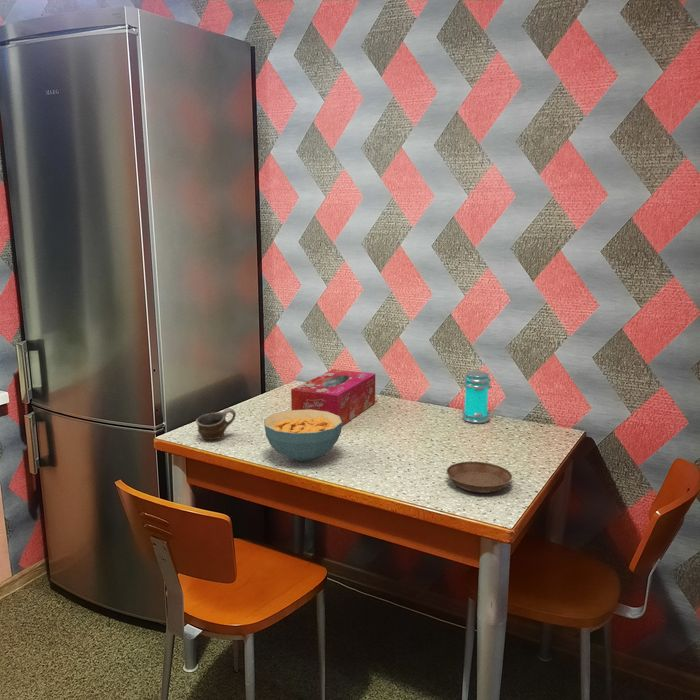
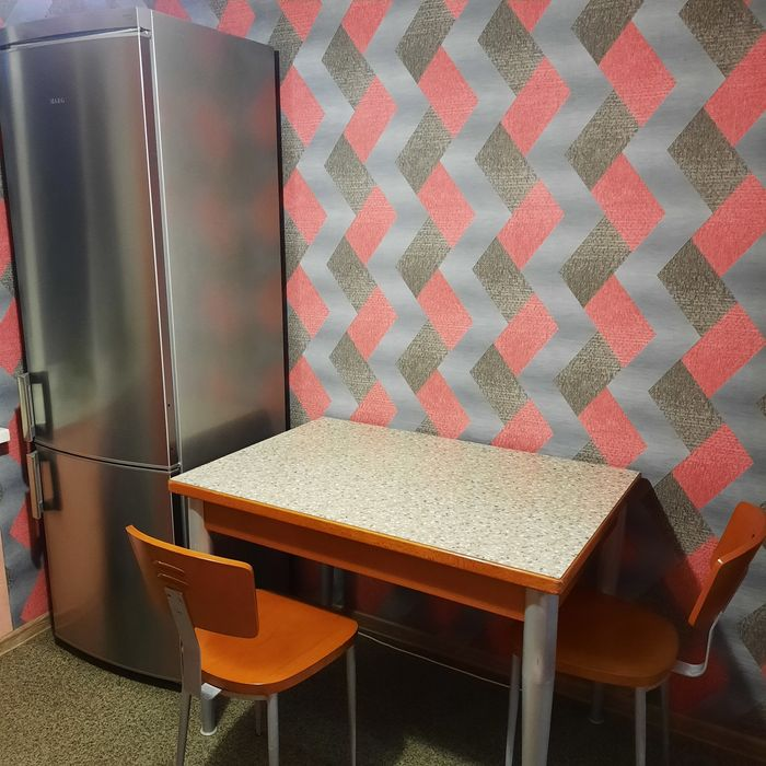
- saucer [446,461,513,494]
- cup [195,407,237,441]
- tissue box [290,368,376,426]
- cereal bowl [263,409,343,463]
- jar [461,370,492,424]
